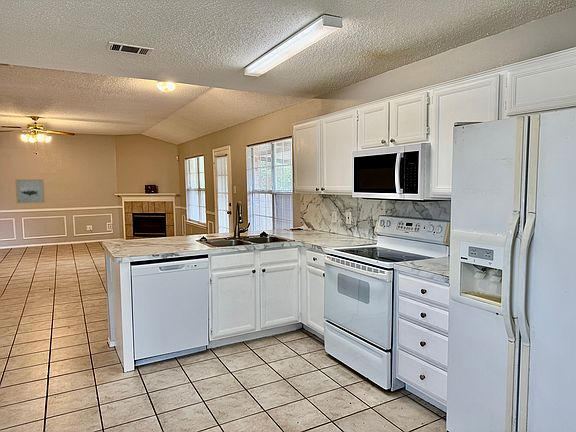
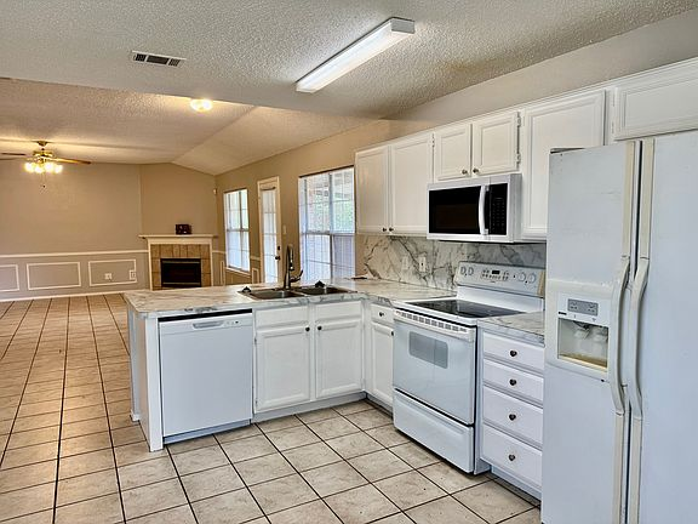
- wall art [14,178,46,205]
